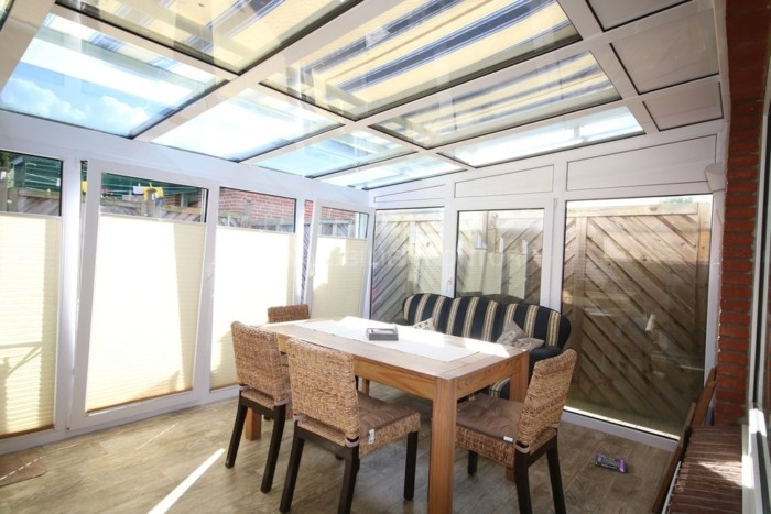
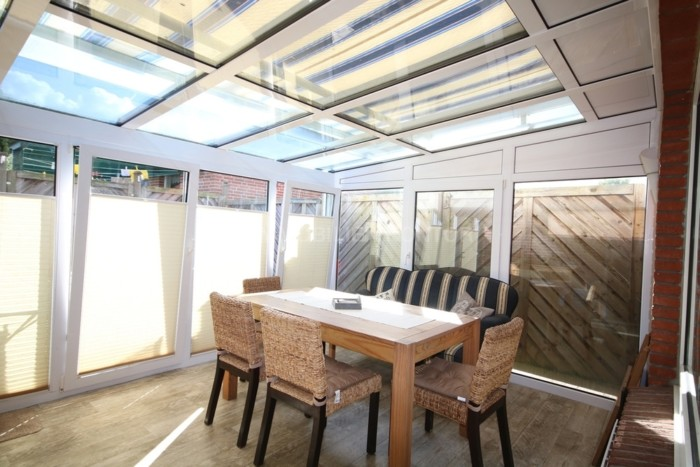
- box [594,452,627,473]
